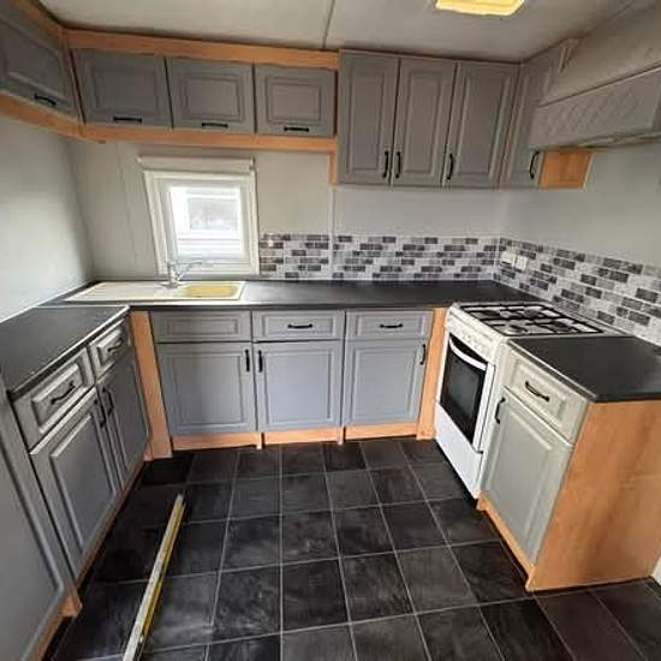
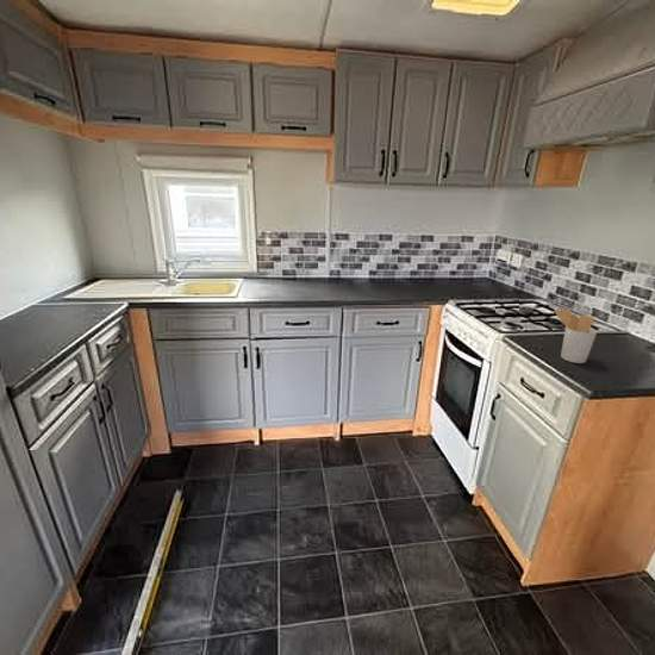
+ utensil holder [554,307,598,364]
